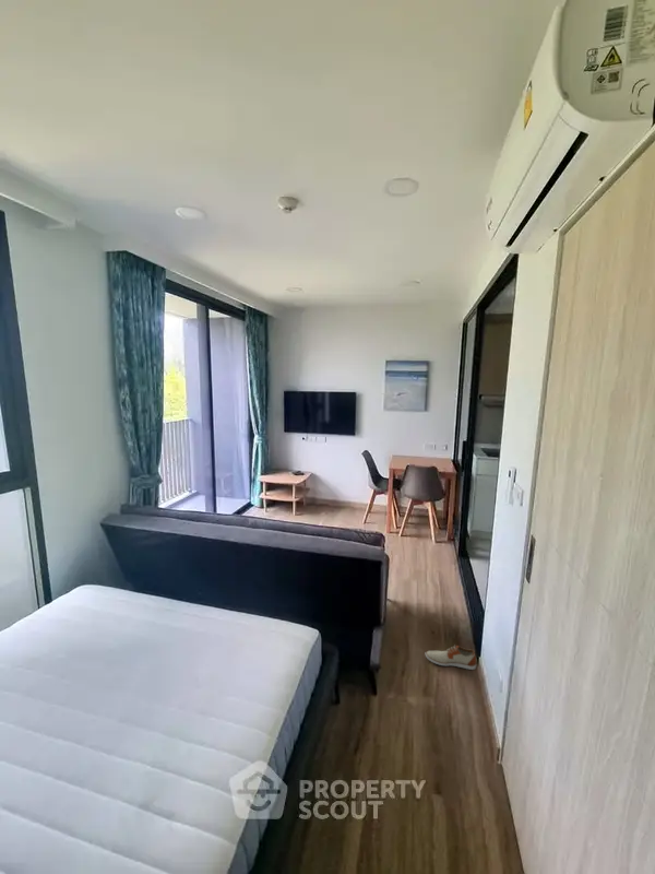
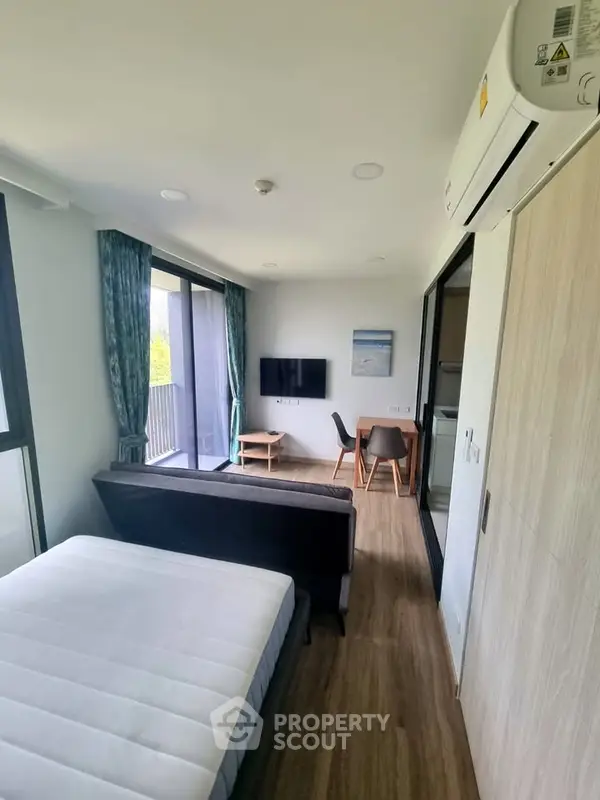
- shoe [425,643,477,671]
